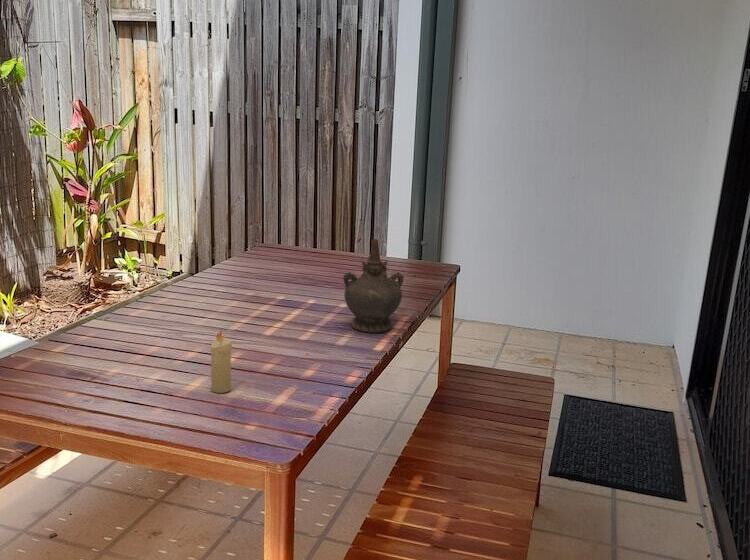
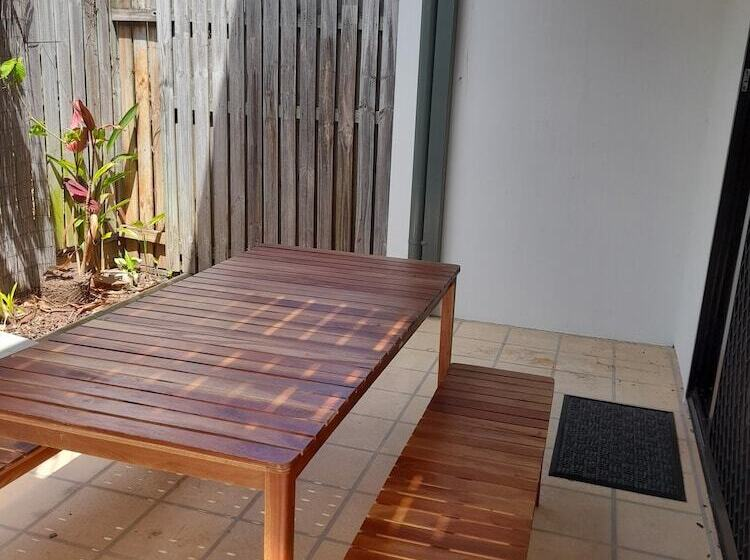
- ceremonial vessel [342,238,405,334]
- candle [209,329,233,394]
